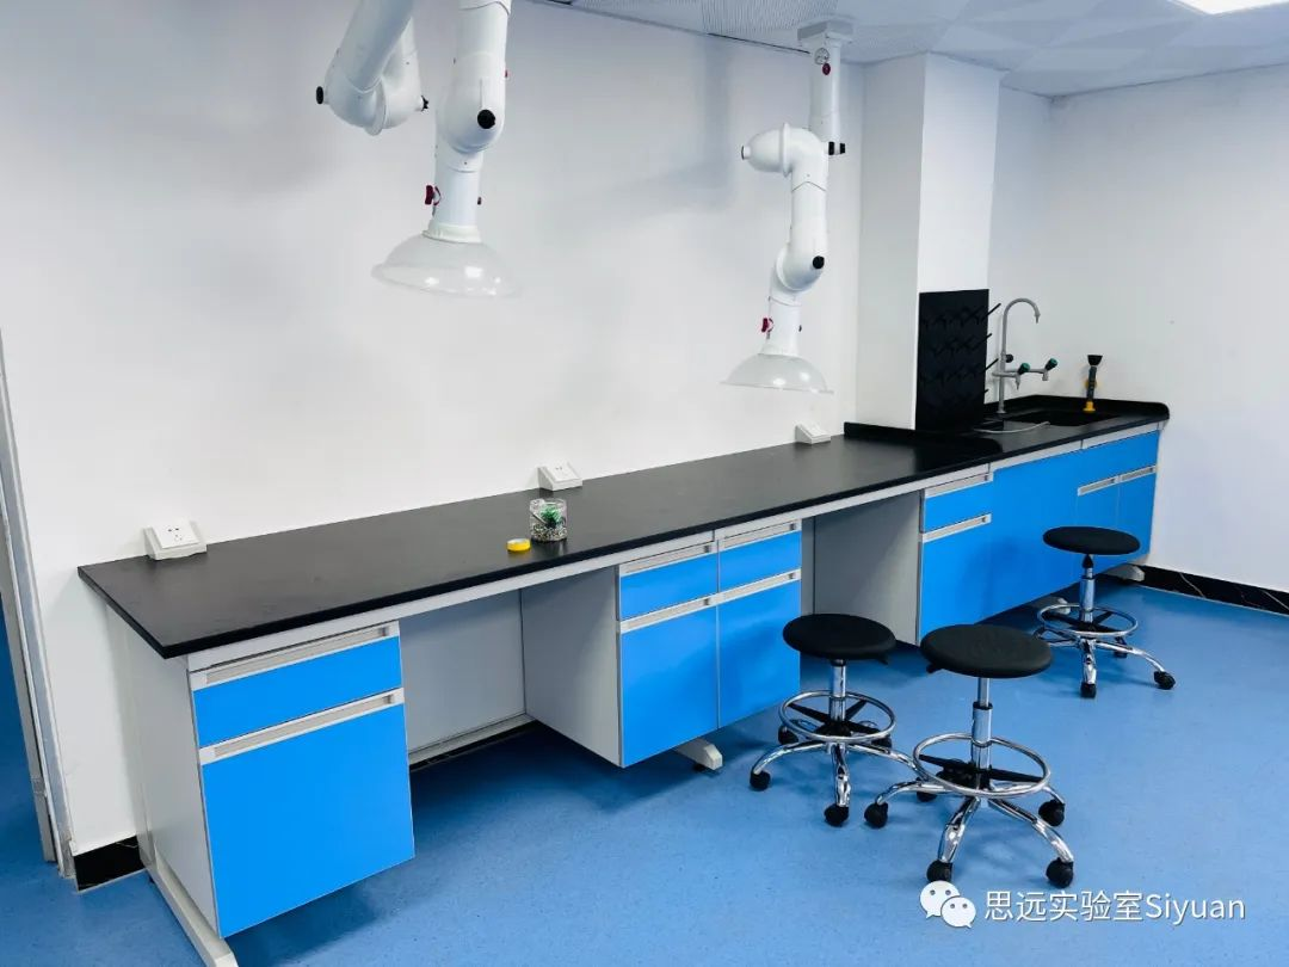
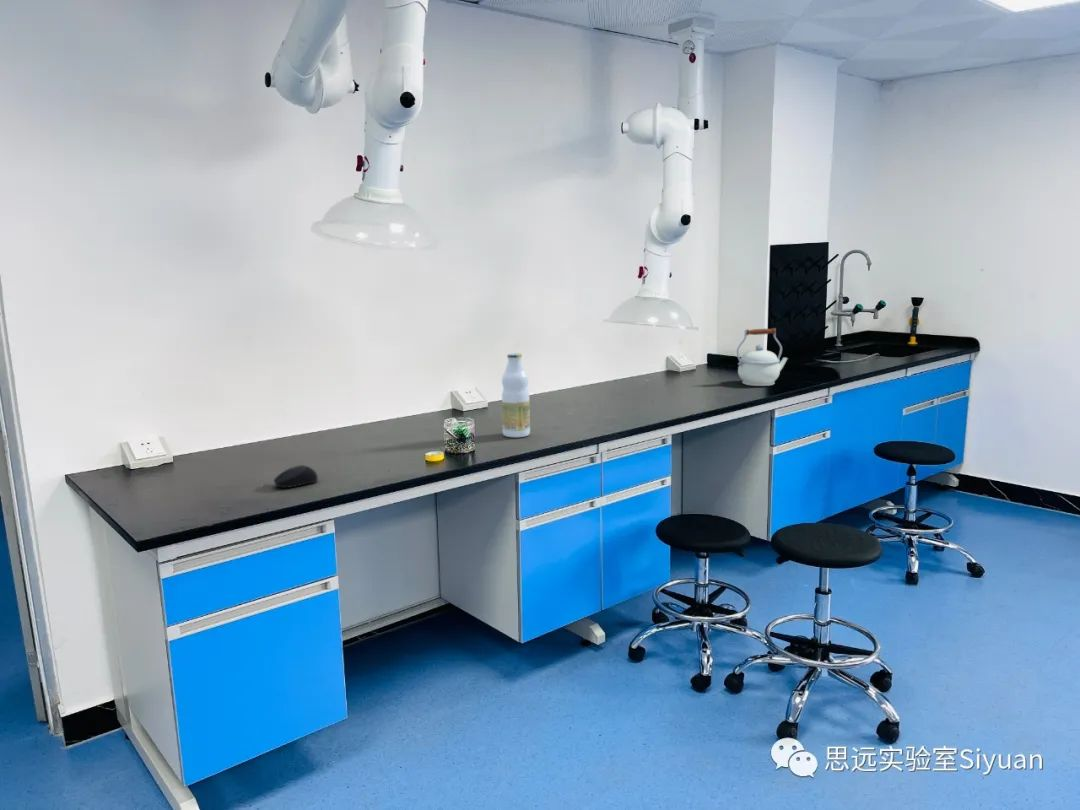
+ bottle [501,352,531,438]
+ kettle [736,327,789,387]
+ computer mouse [273,464,319,489]
